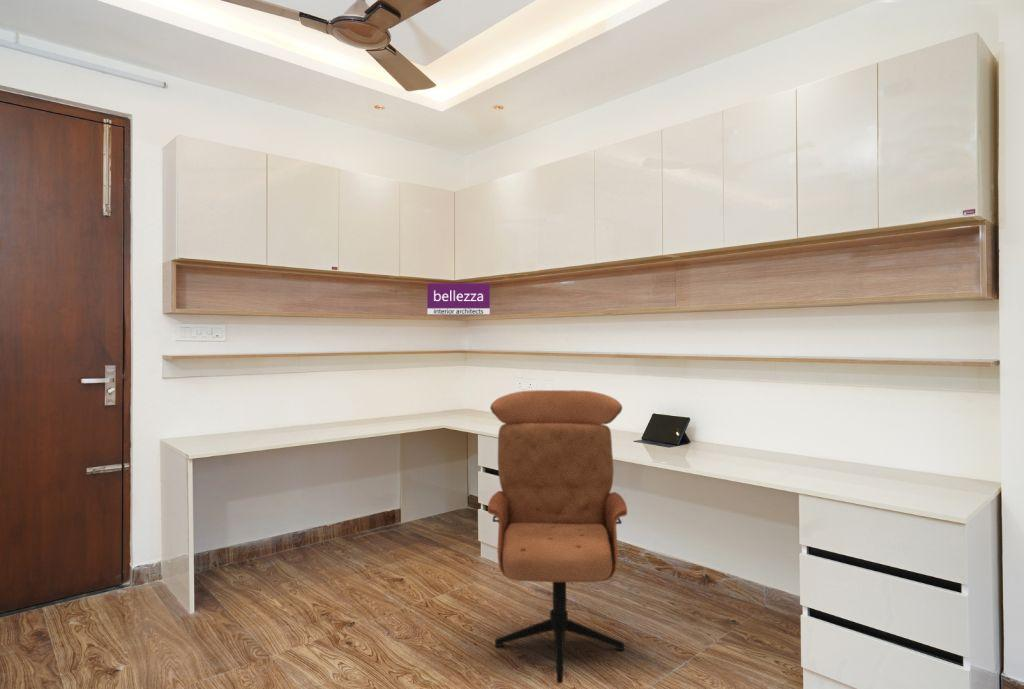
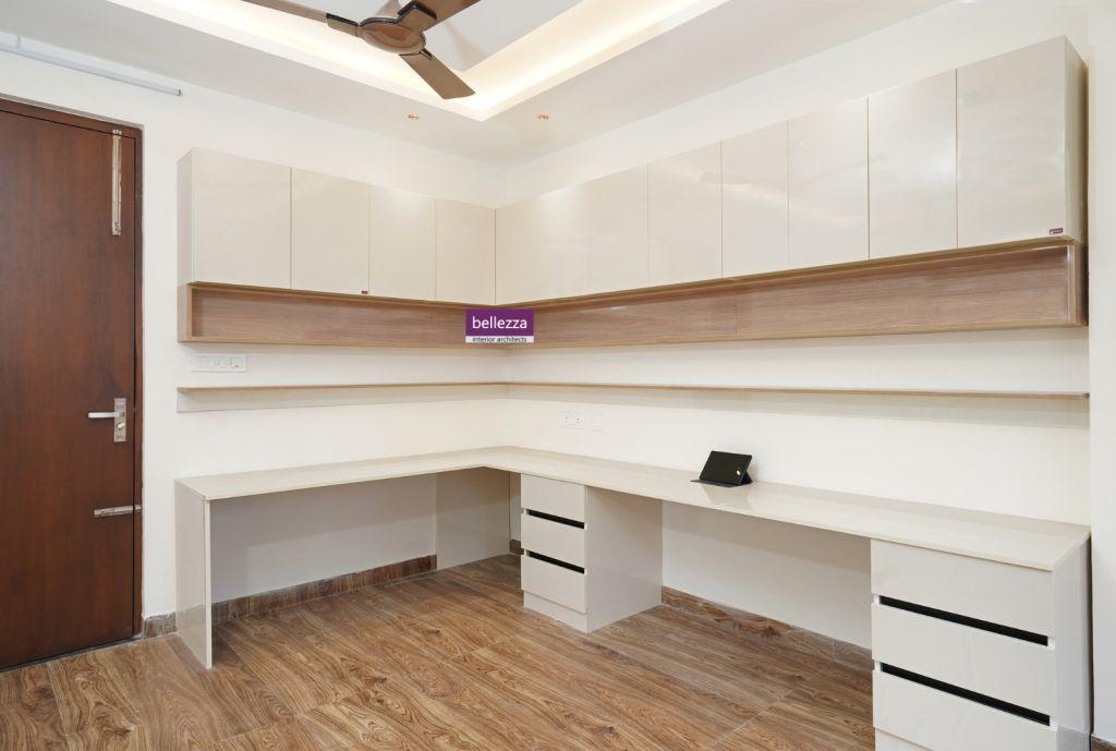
- office chair [487,389,628,684]
